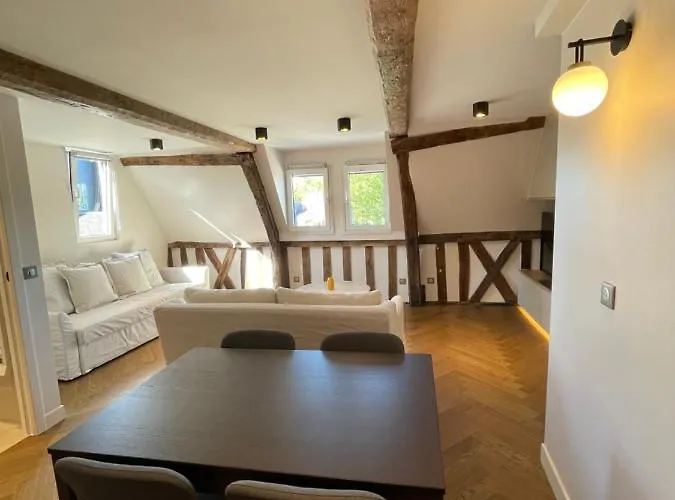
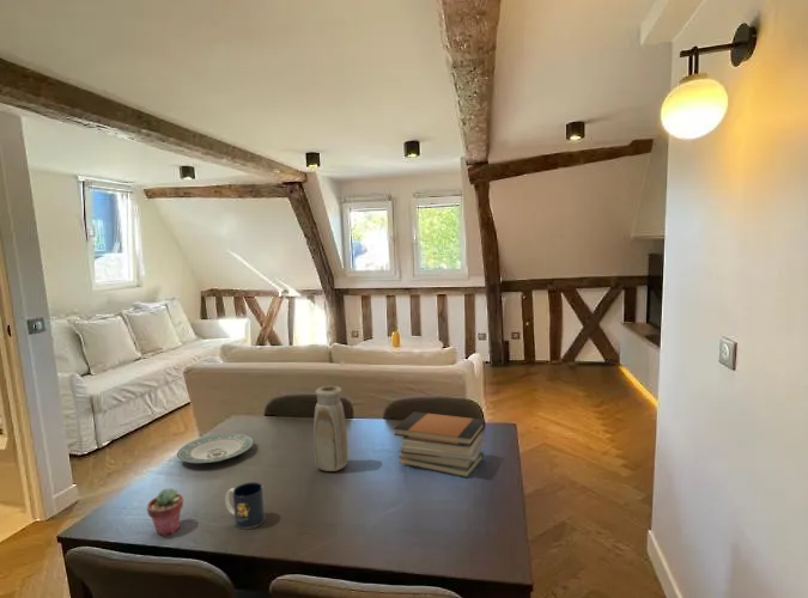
+ book stack [393,410,486,478]
+ plate [176,432,255,464]
+ potted succulent [146,487,184,537]
+ mug [224,481,267,530]
+ vase [312,385,348,472]
